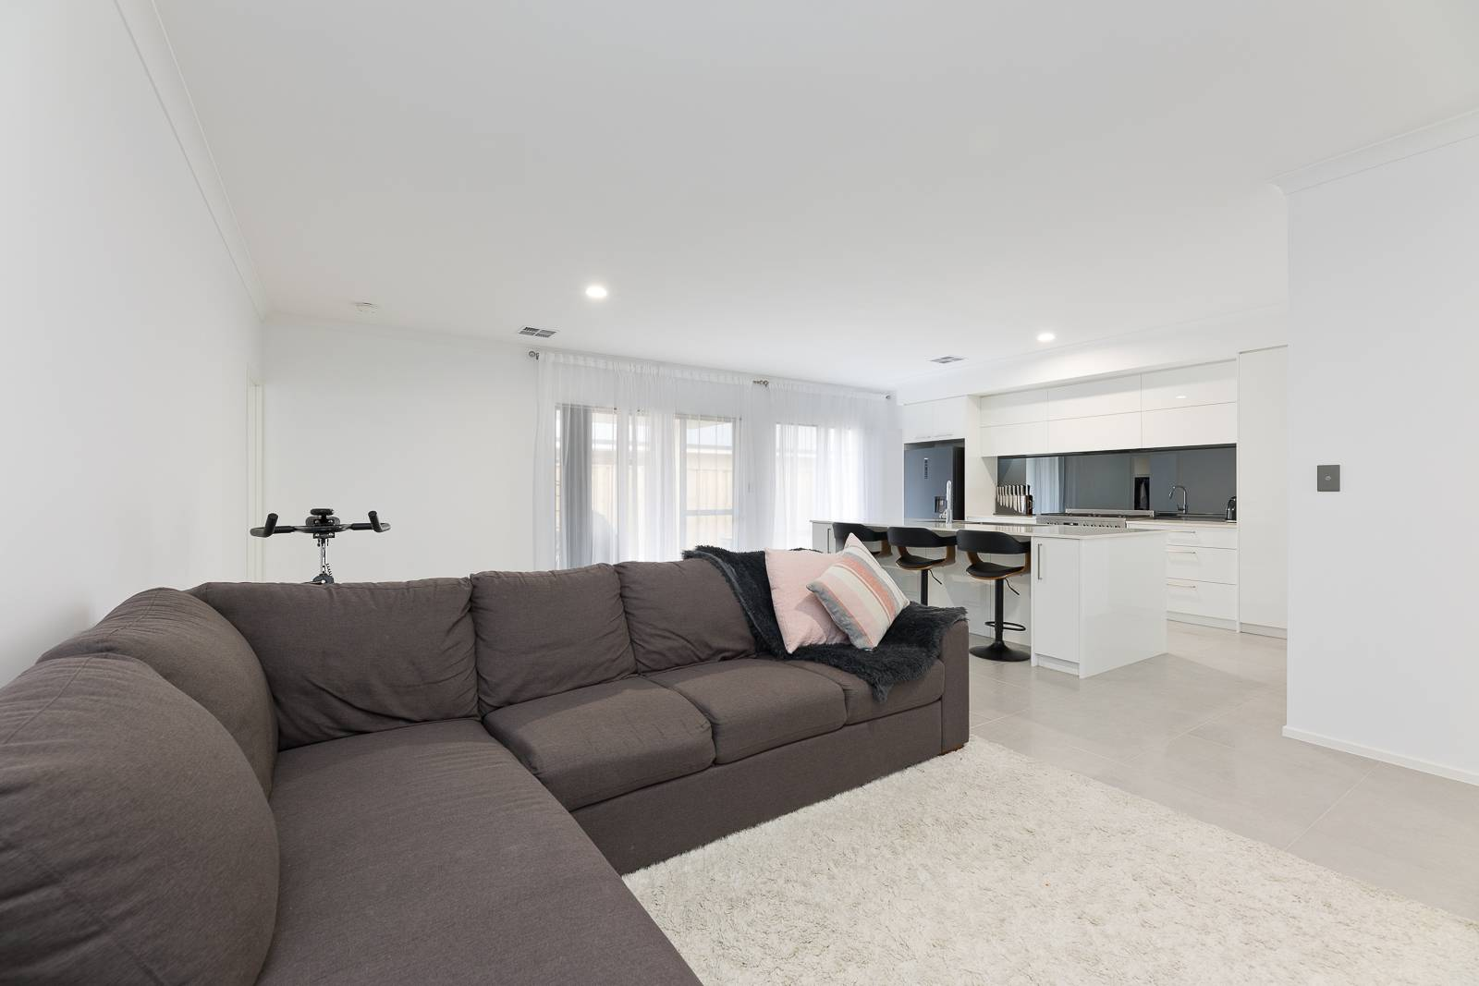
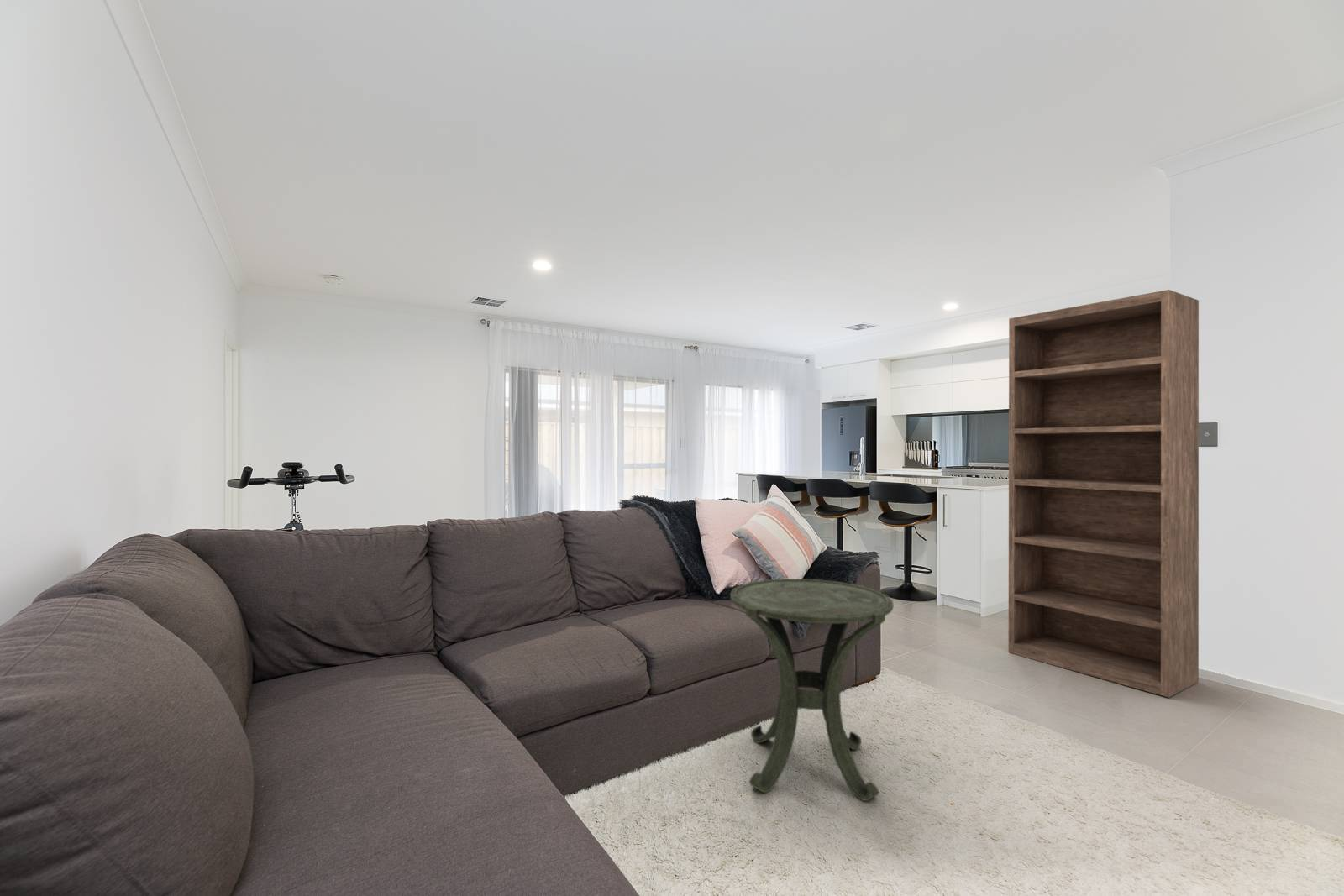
+ side table [730,578,894,802]
+ bookshelf [1008,289,1200,698]
